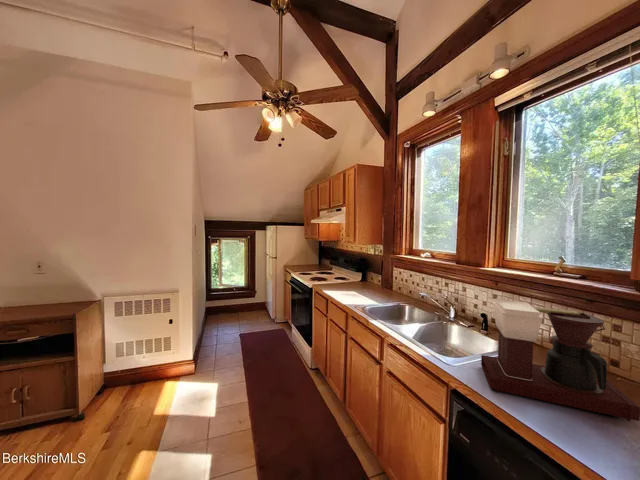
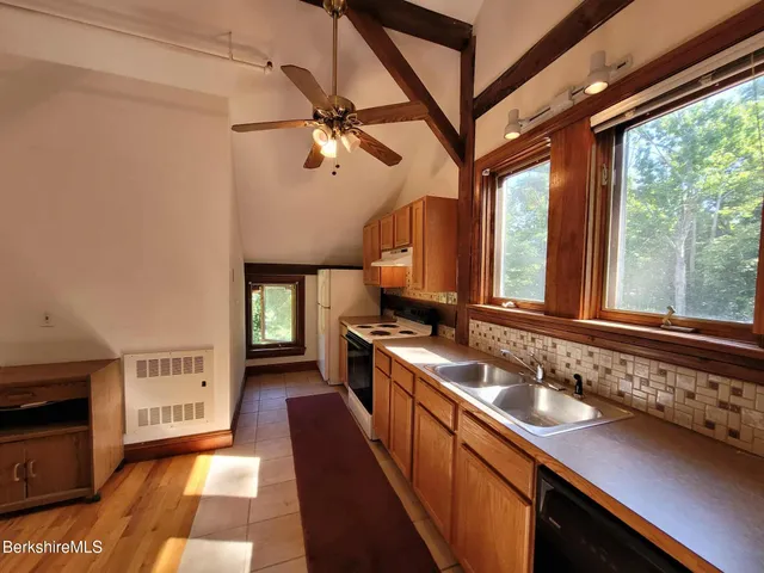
- coffee maker [480,298,640,422]
